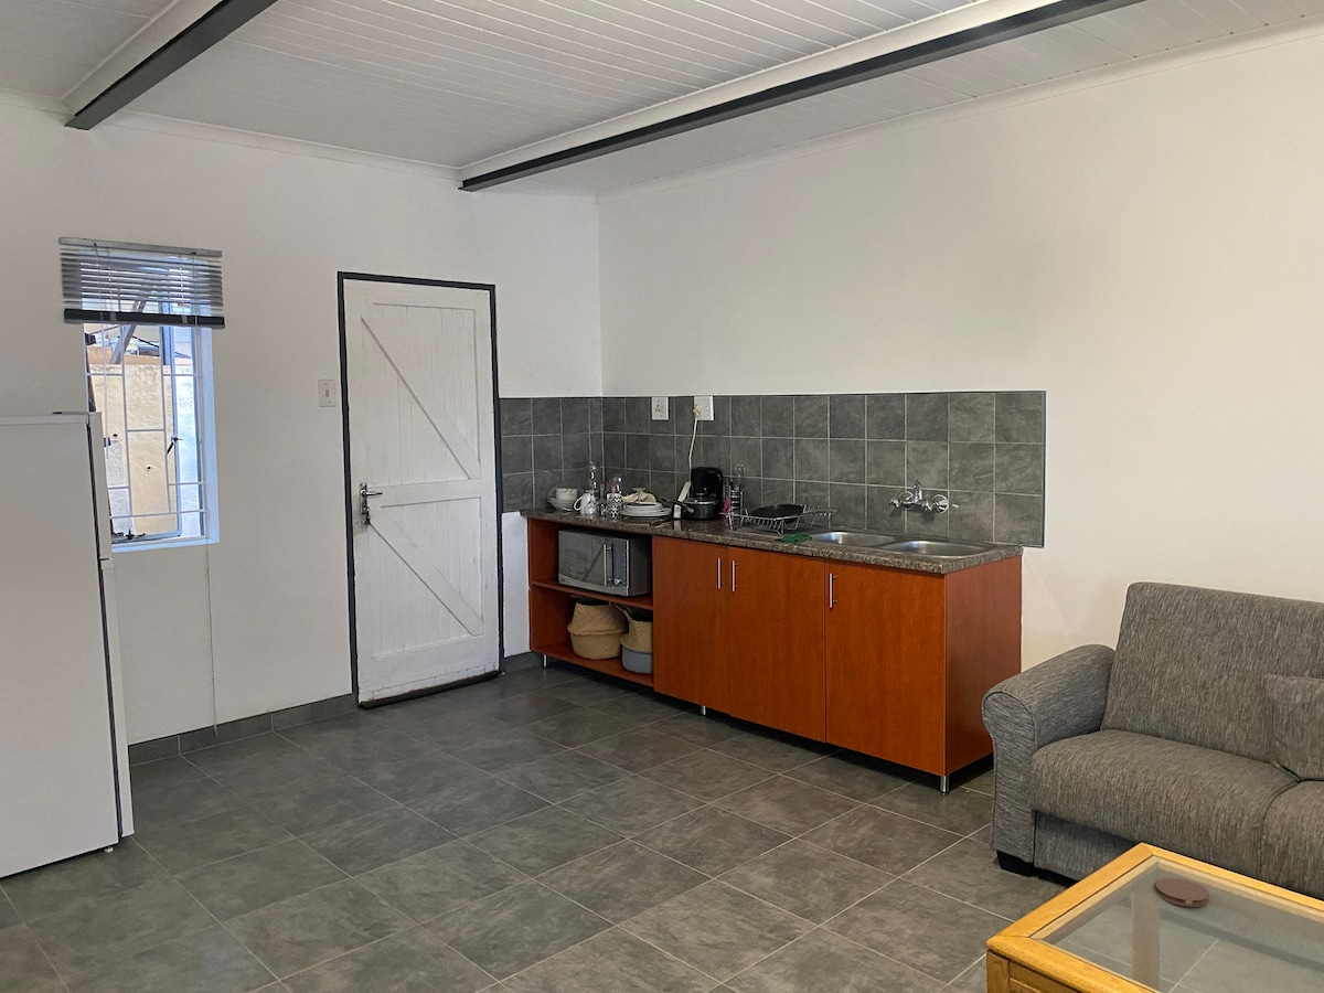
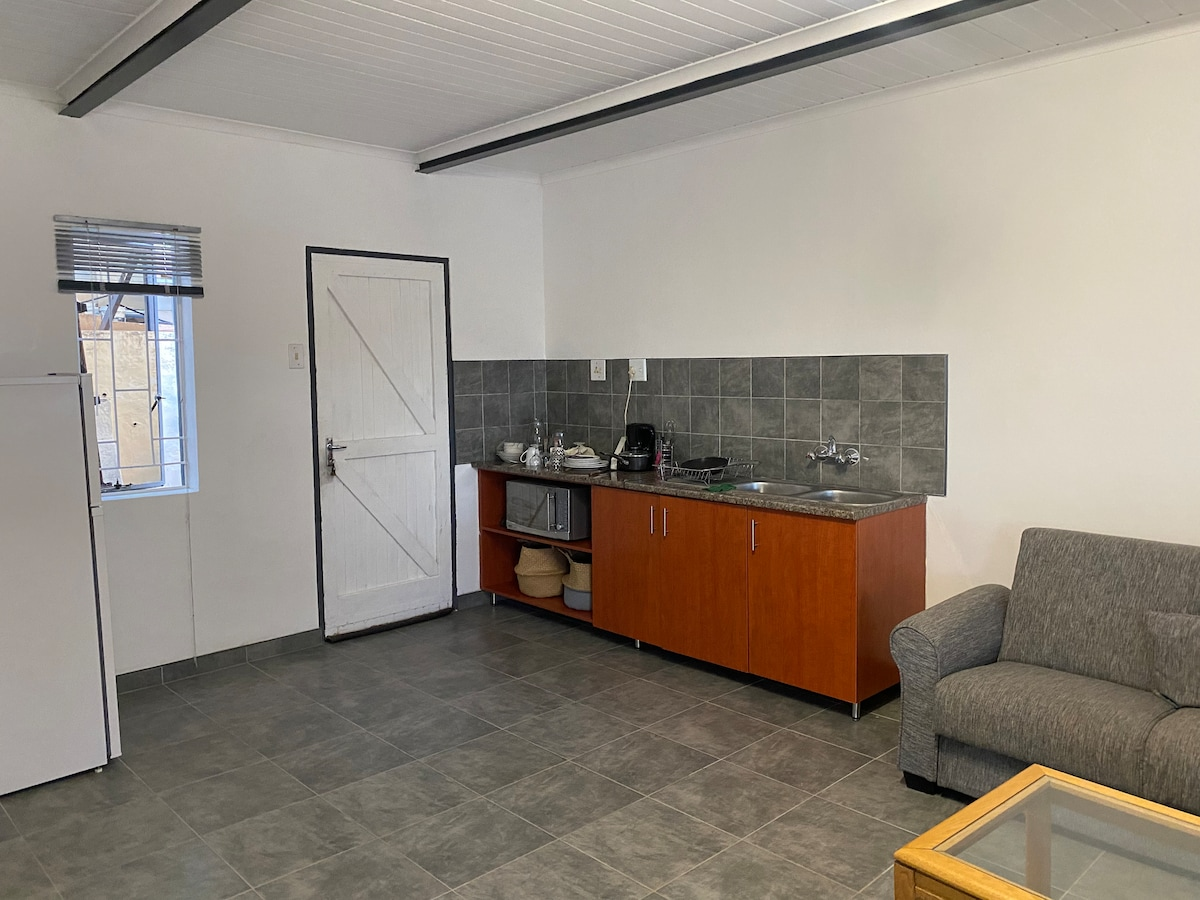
- coaster [1155,877,1210,908]
